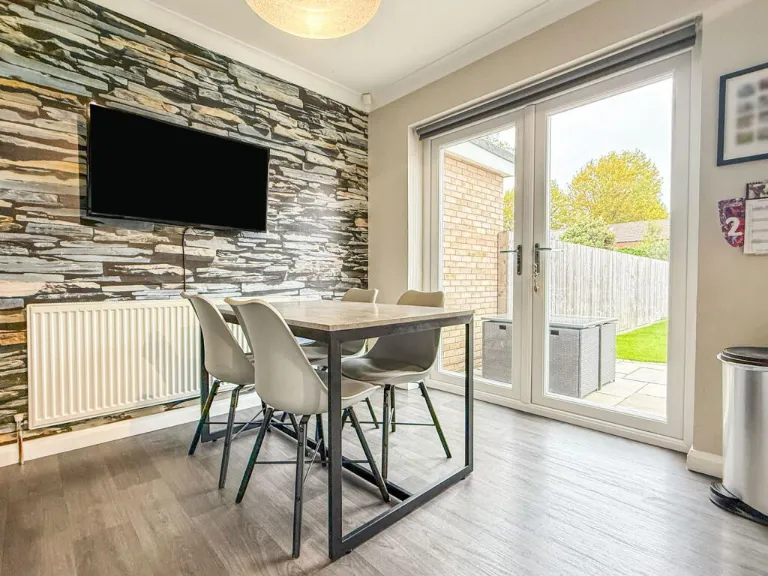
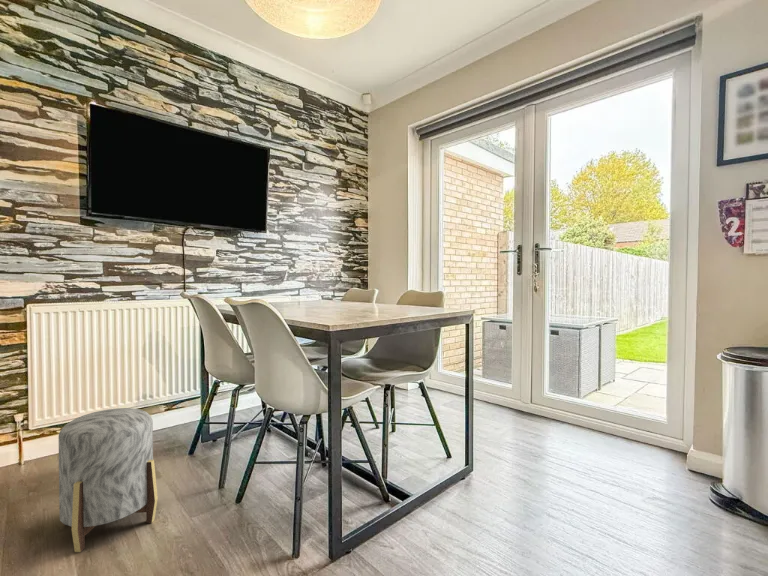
+ stool [58,407,159,553]
